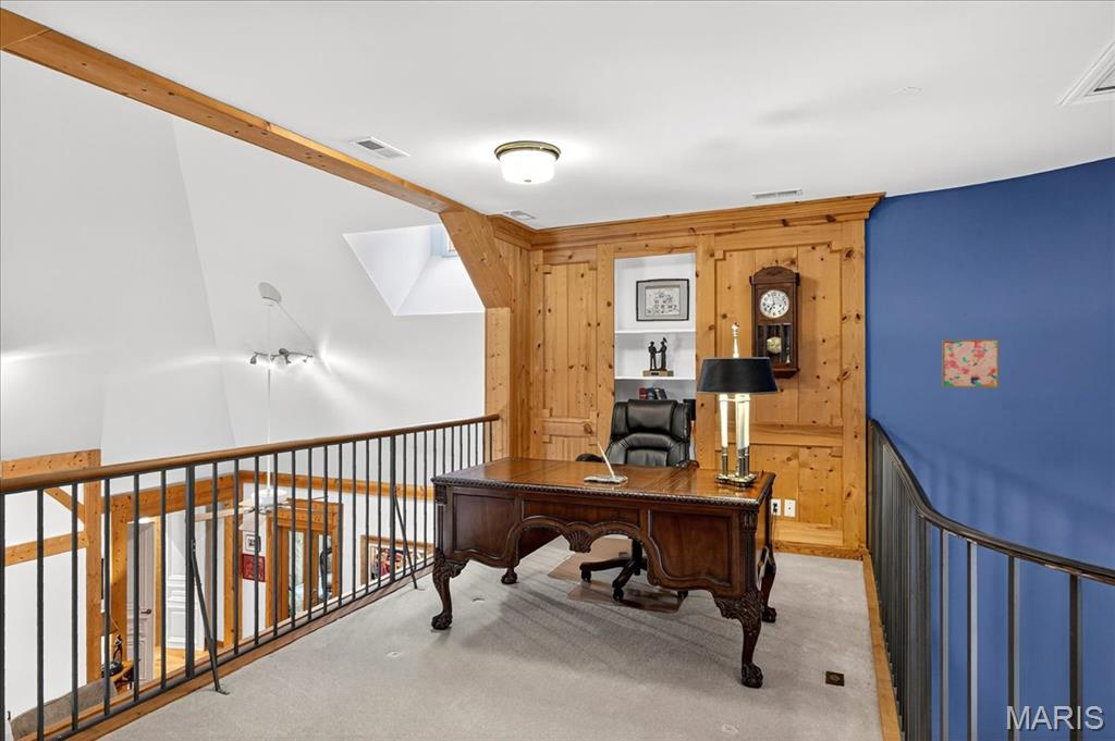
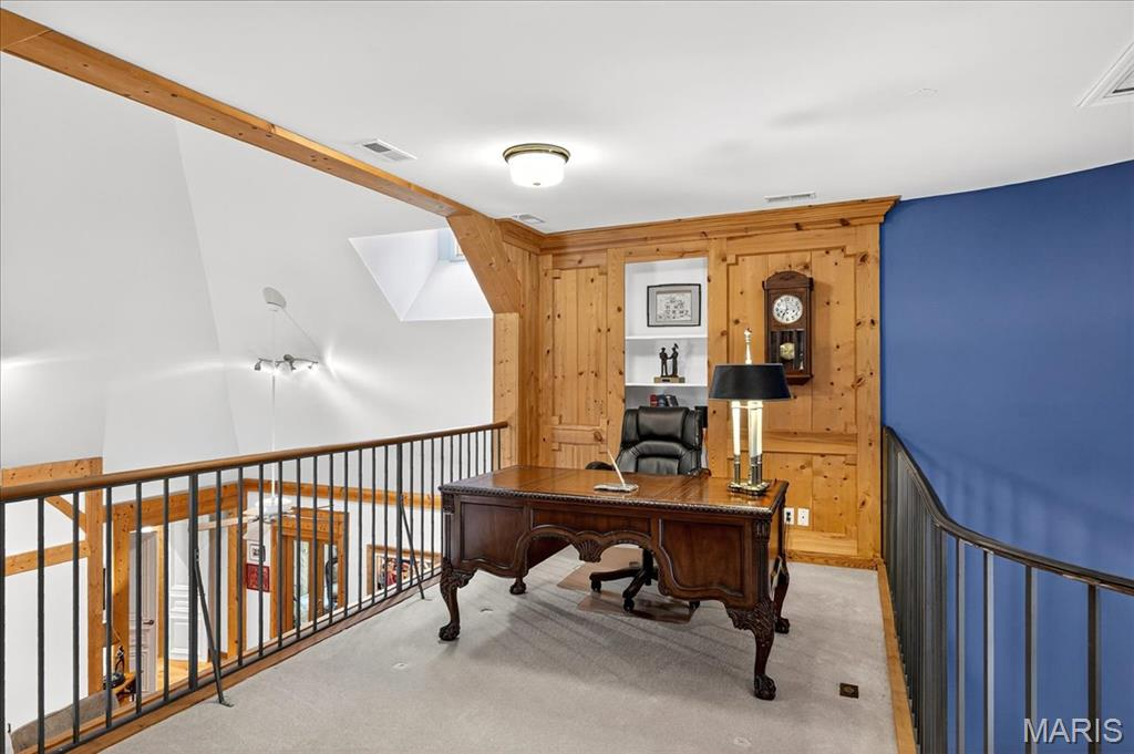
- wall art [941,338,1000,390]
